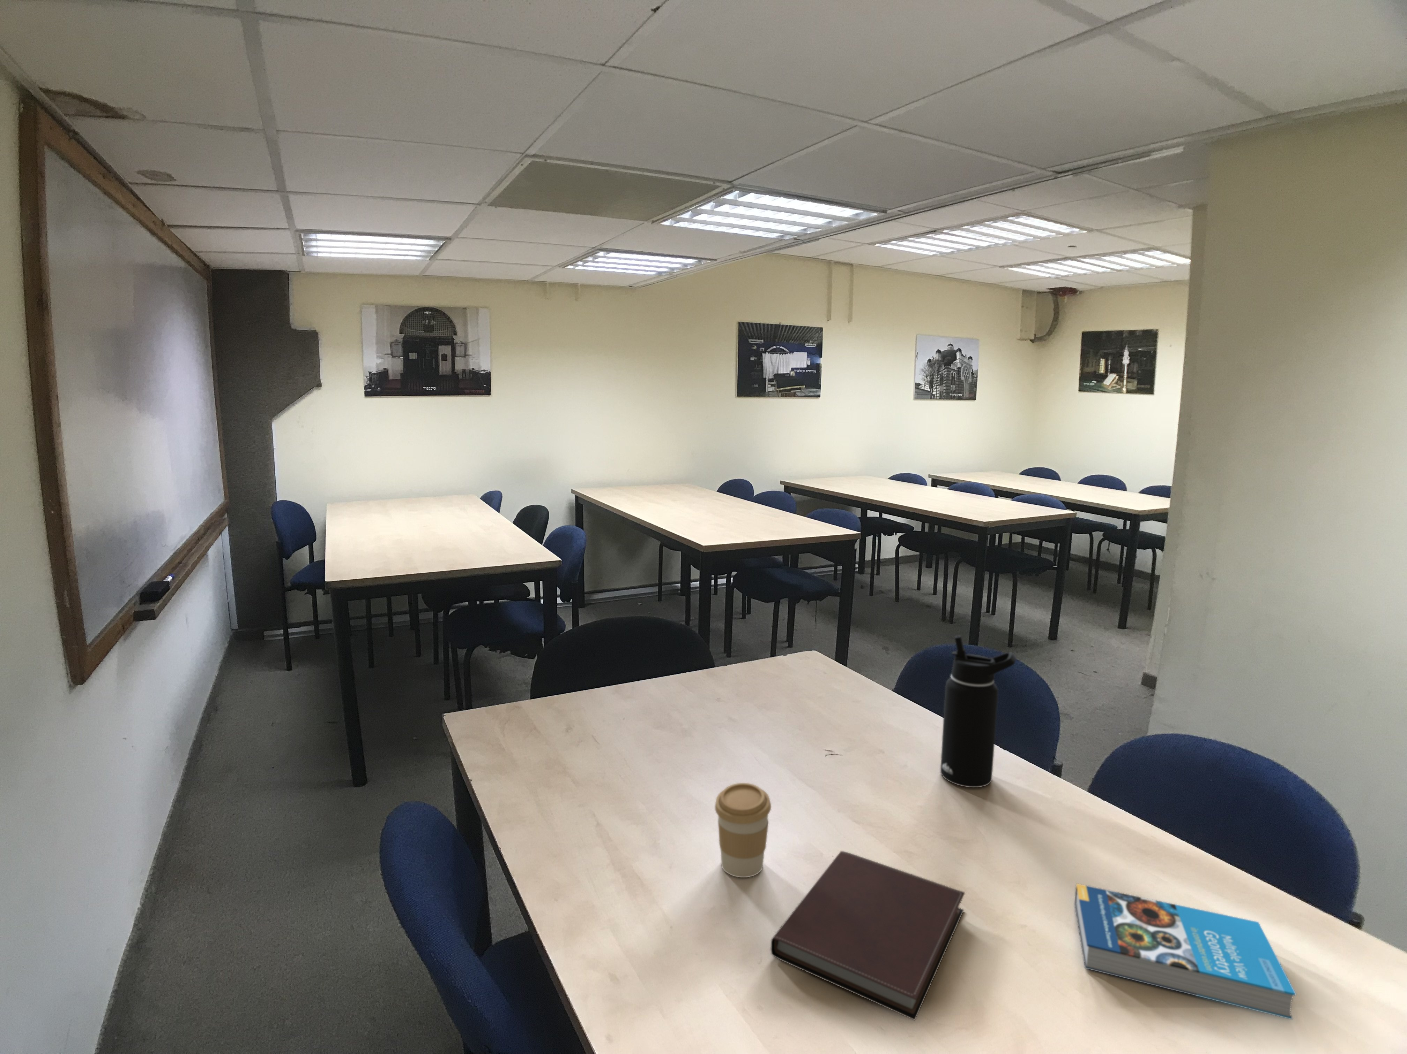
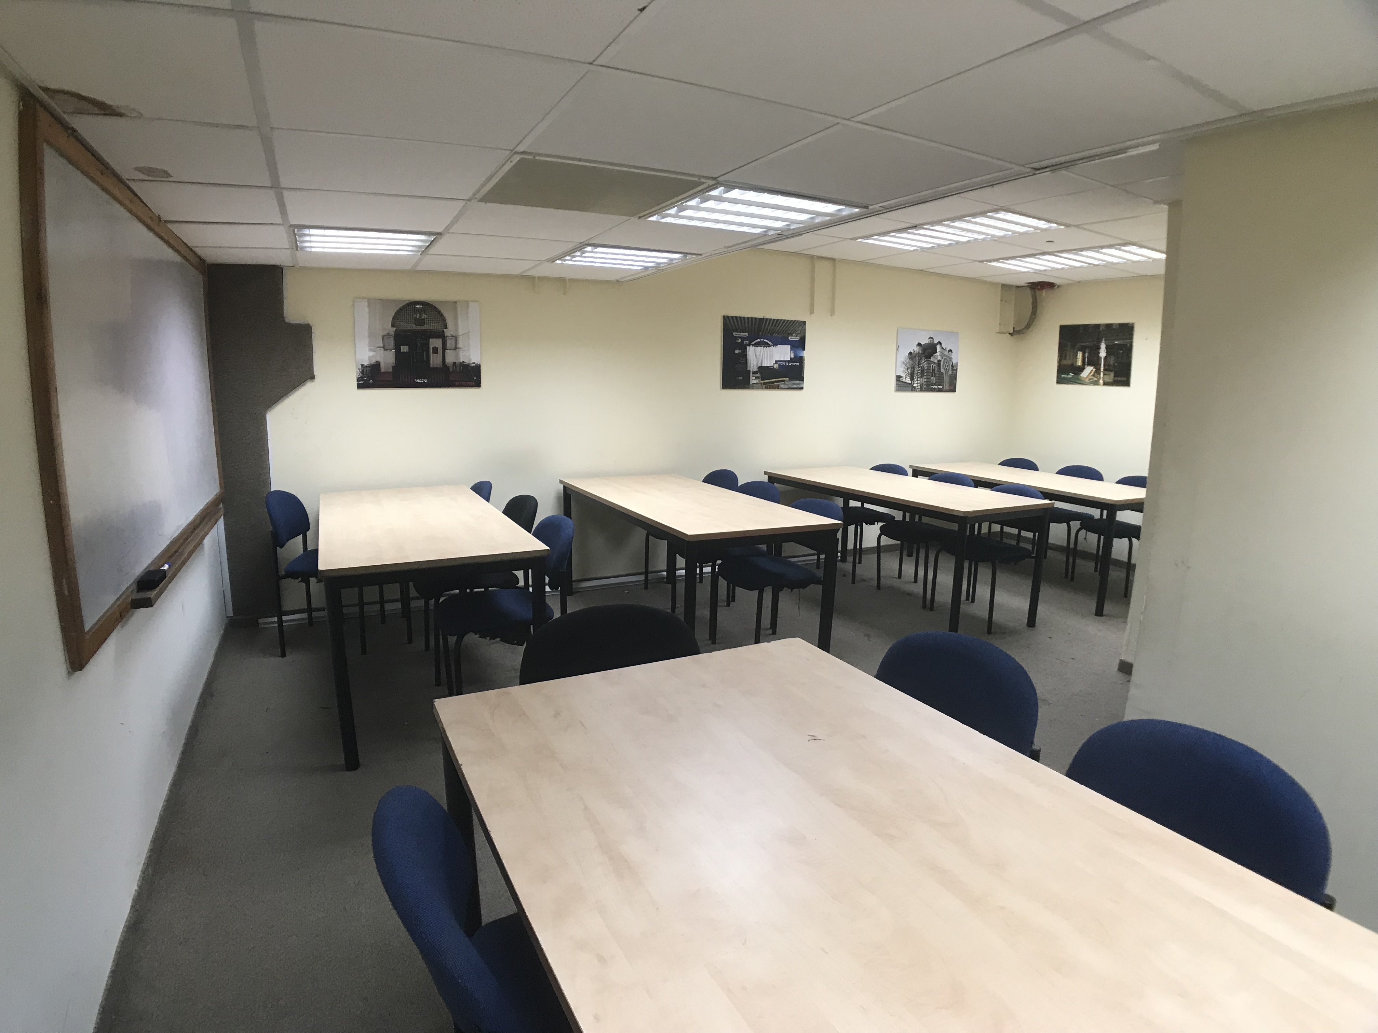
- book [1075,884,1296,1020]
- coffee cup [715,783,771,878]
- notebook [770,850,966,1021]
- water bottle [941,634,1017,787]
